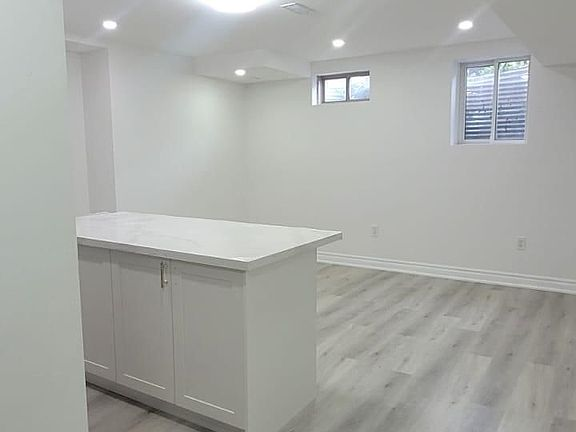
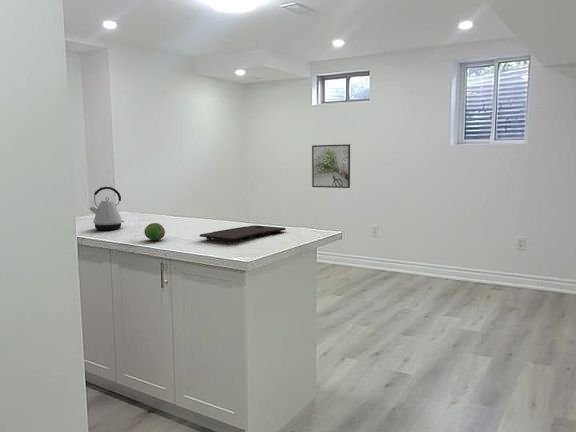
+ kettle [88,186,125,231]
+ cutting board [199,224,287,243]
+ fruit [143,222,166,241]
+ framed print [311,143,351,189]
